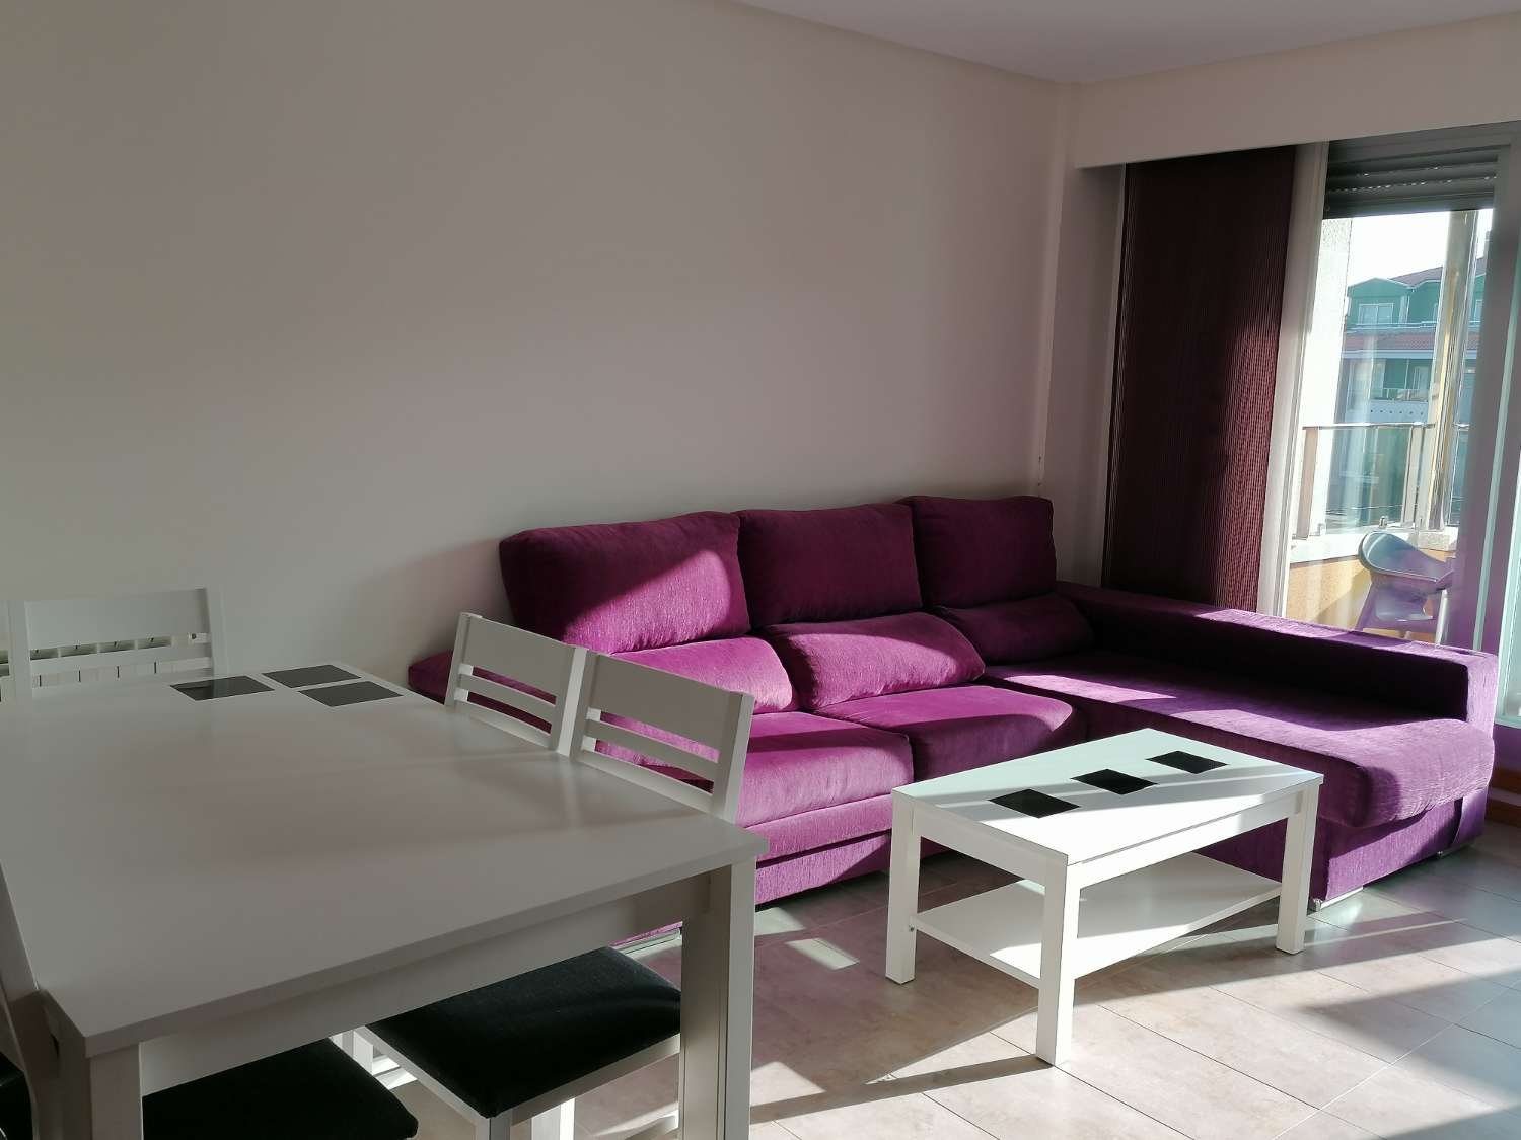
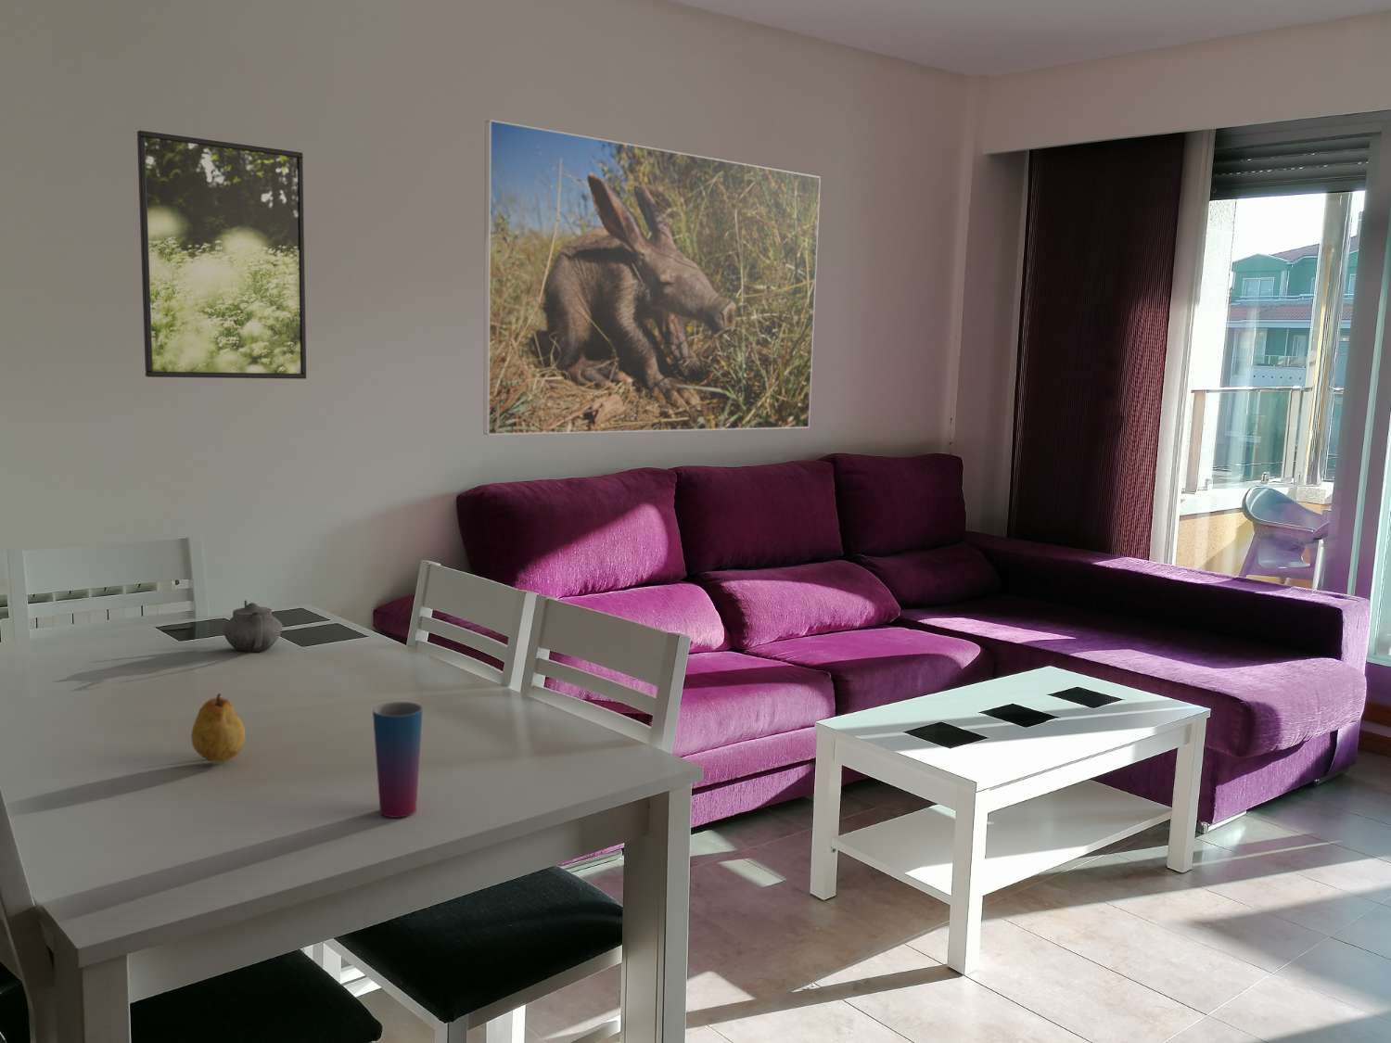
+ fruit [191,692,245,763]
+ cup [372,701,424,818]
+ teapot [221,600,284,654]
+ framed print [136,129,307,380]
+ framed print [482,118,821,436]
